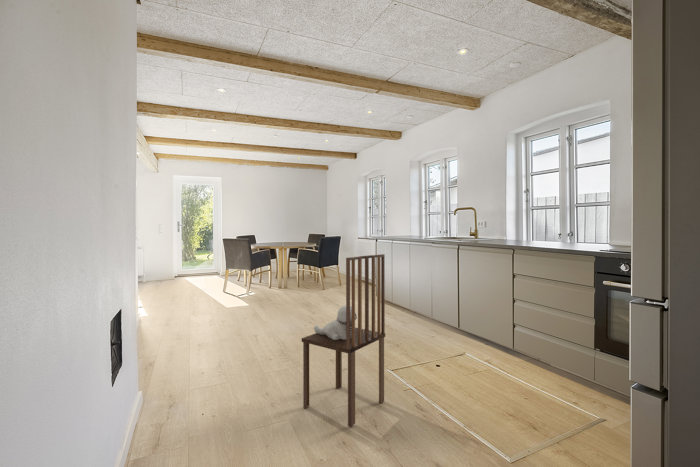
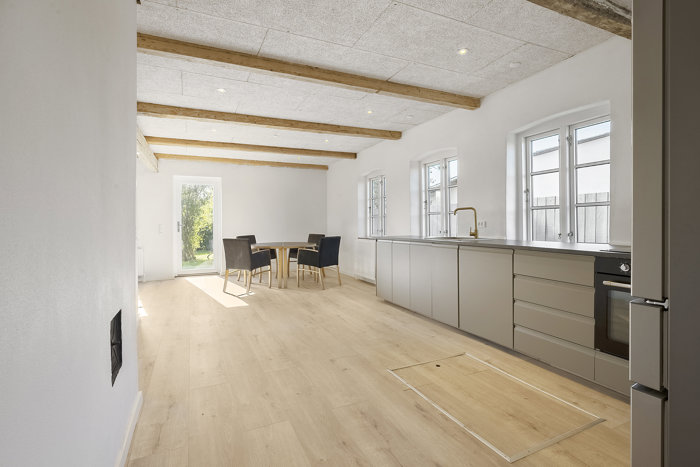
- plush toy [313,305,358,340]
- dining chair [301,253,386,428]
